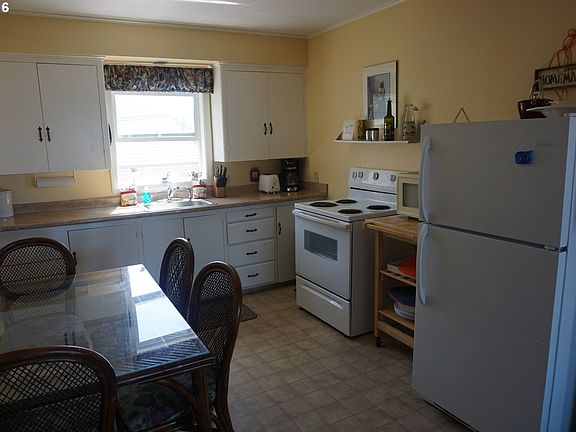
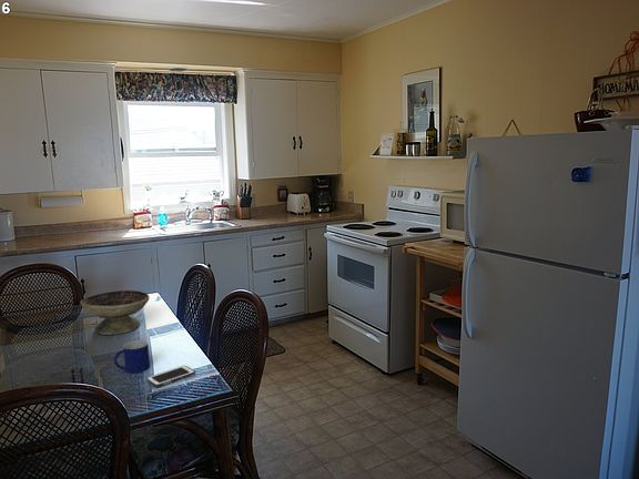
+ decorative bowl [79,289,151,336]
+ mug [113,339,151,374]
+ cell phone [145,365,196,388]
